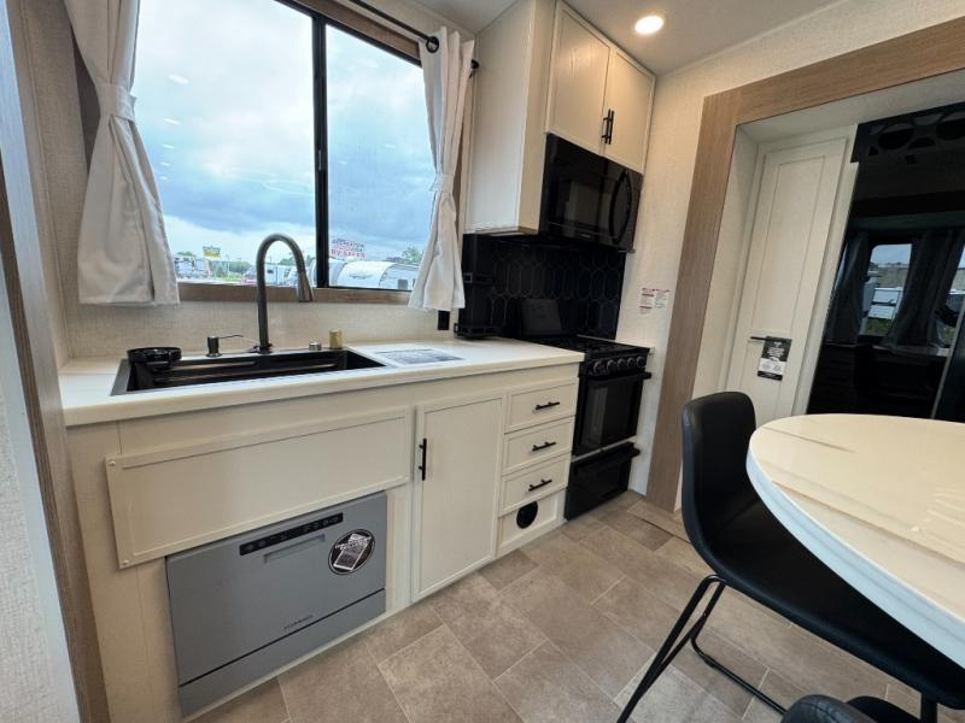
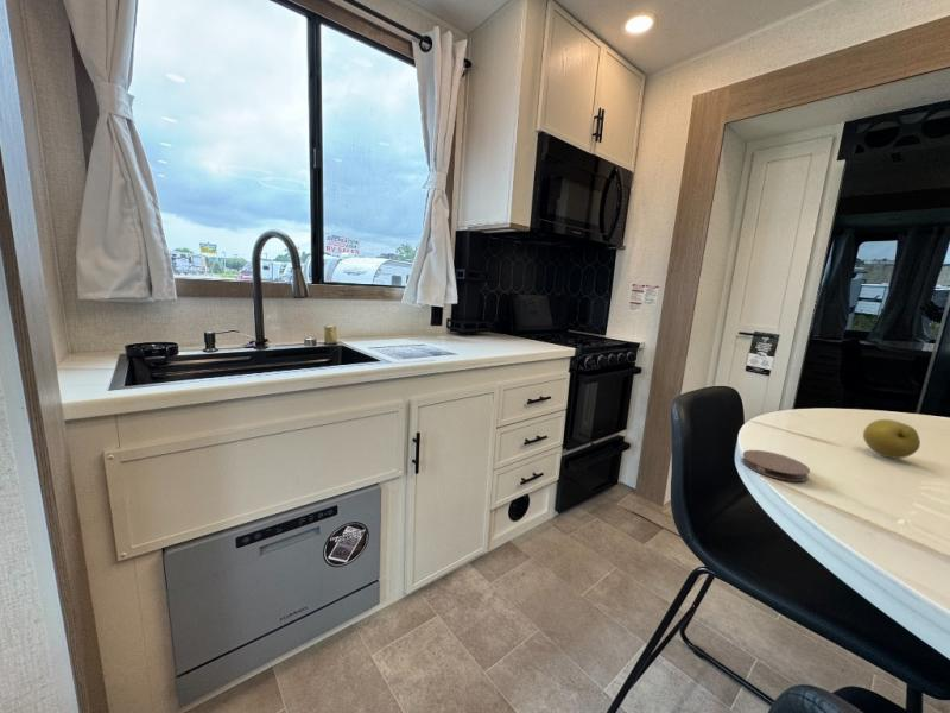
+ fruit [862,418,922,460]
+ coaster [741,449,811,482]
